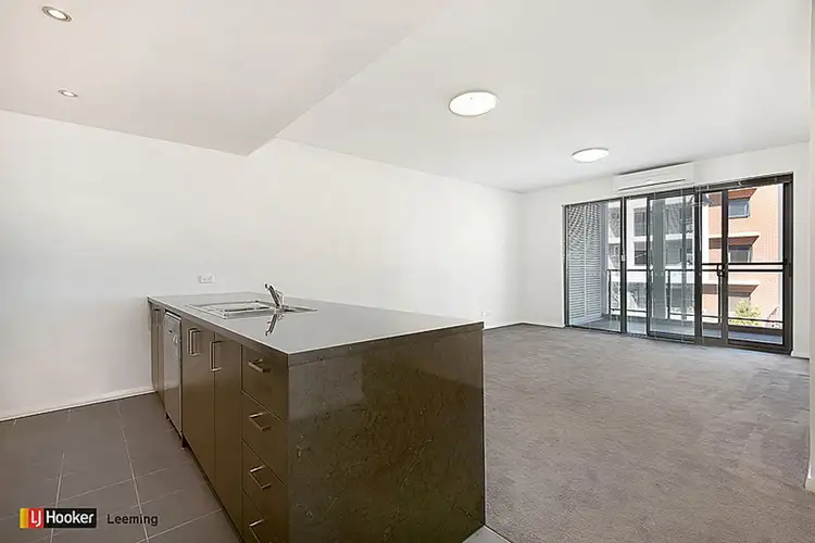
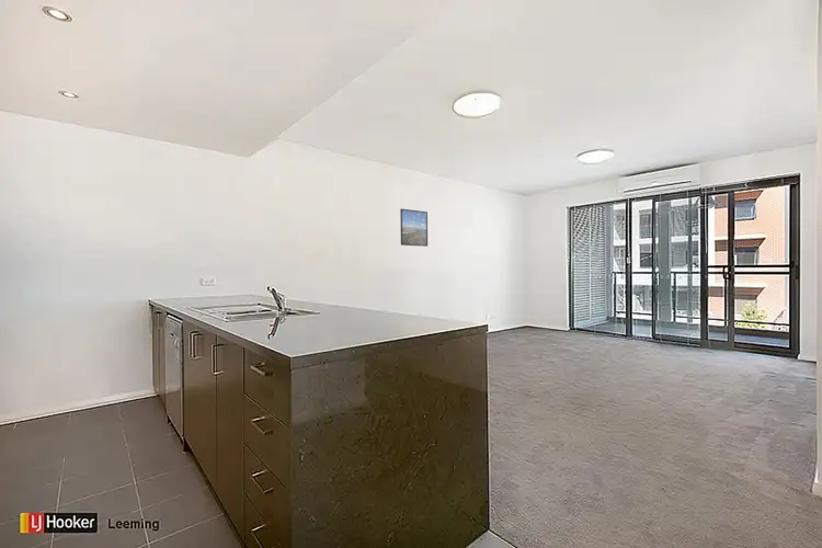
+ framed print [399,208,429,248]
